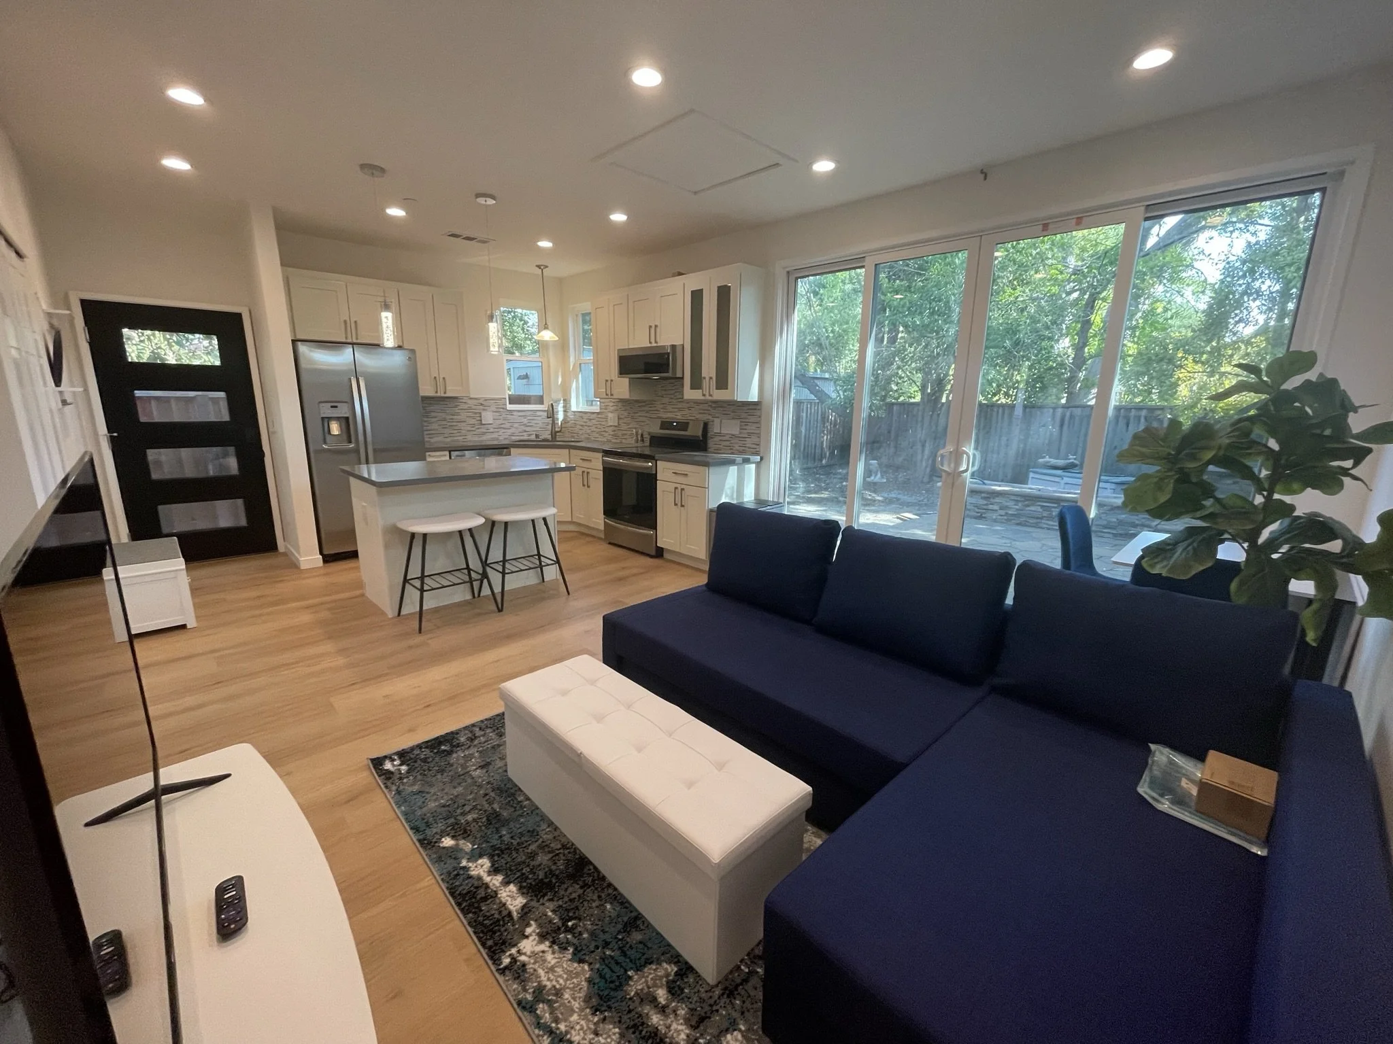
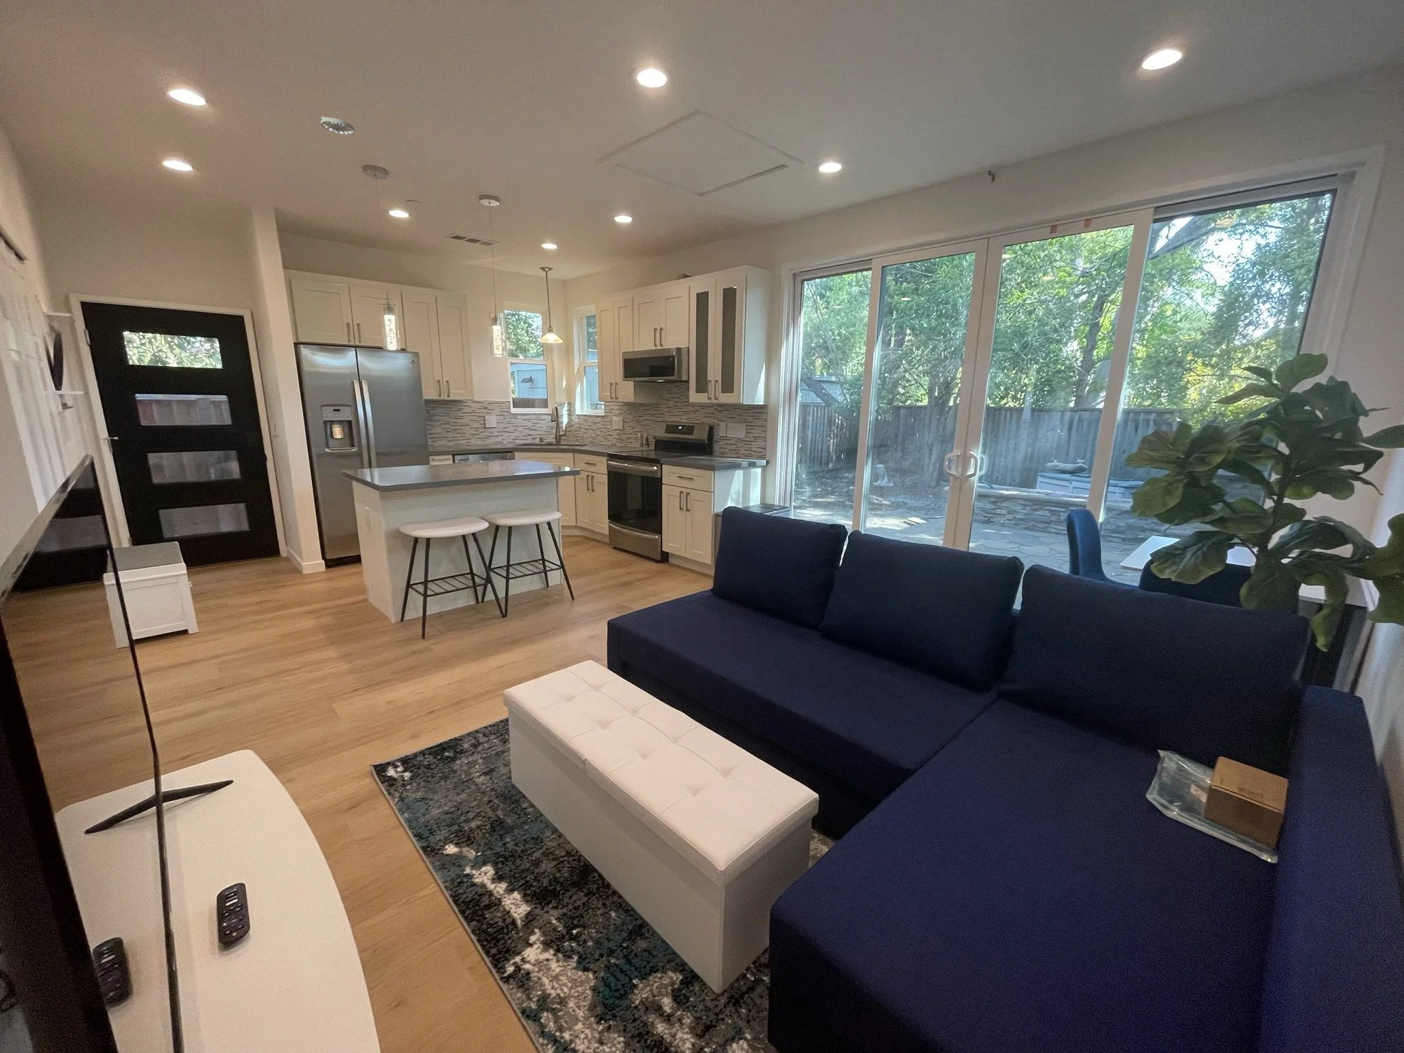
+ smoke detector [321,116,355,135]
